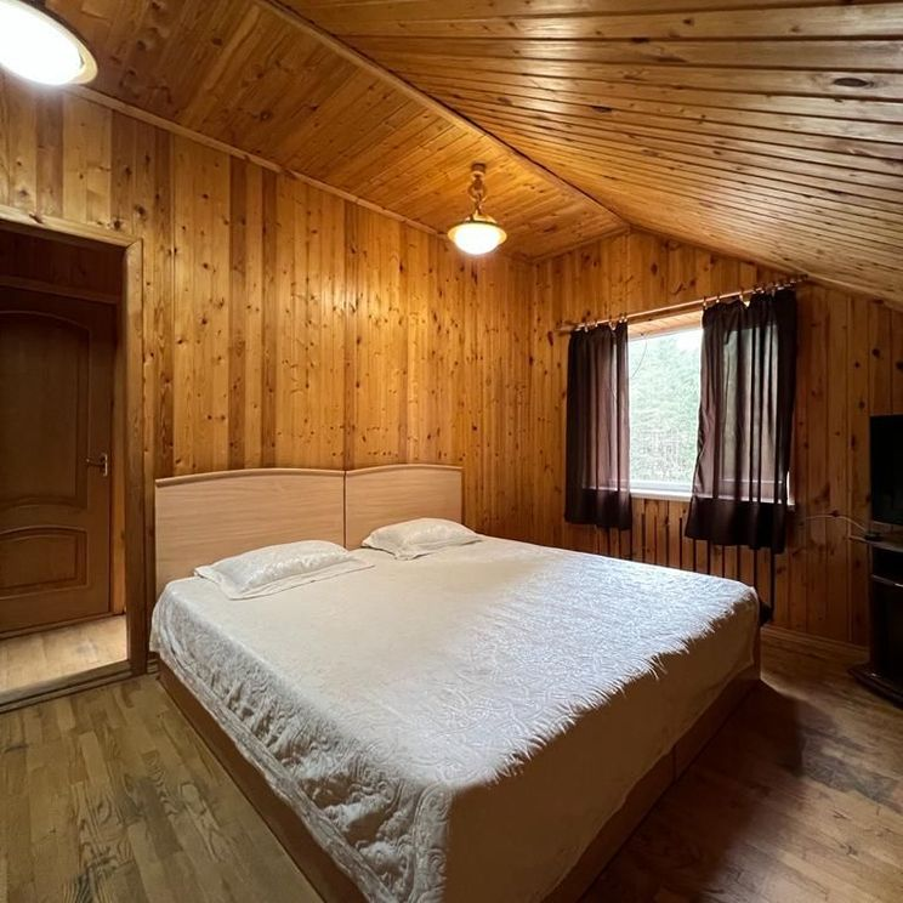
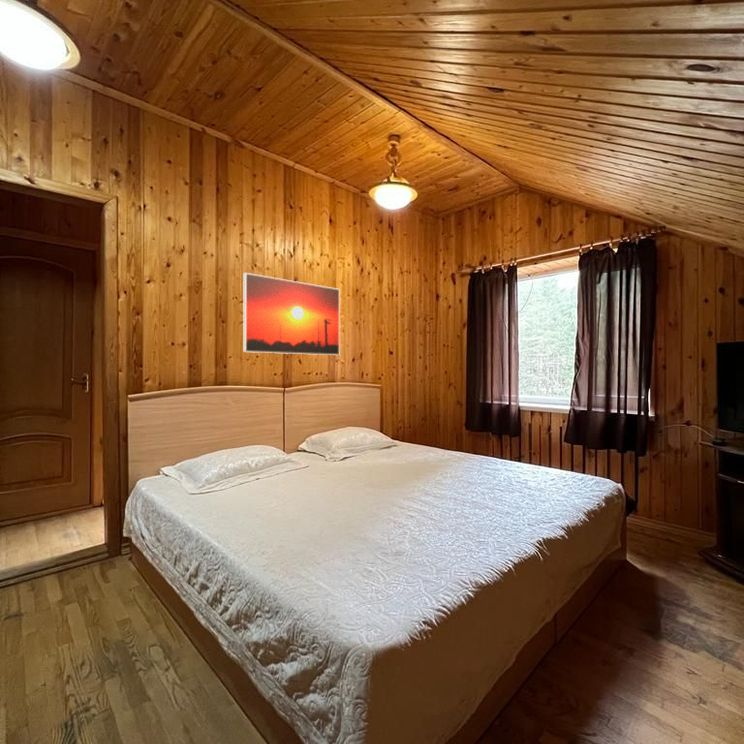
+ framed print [242,272,341,356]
